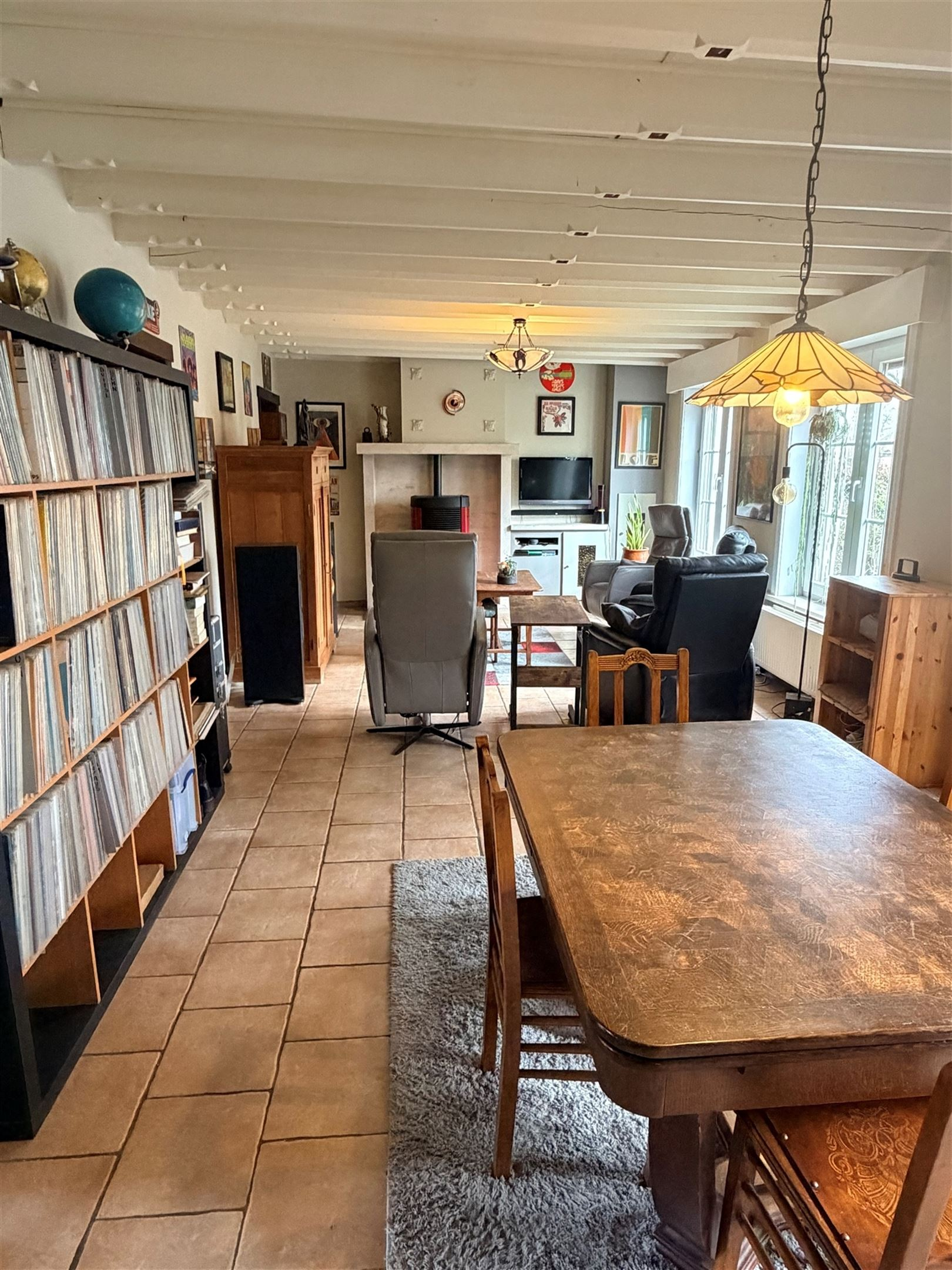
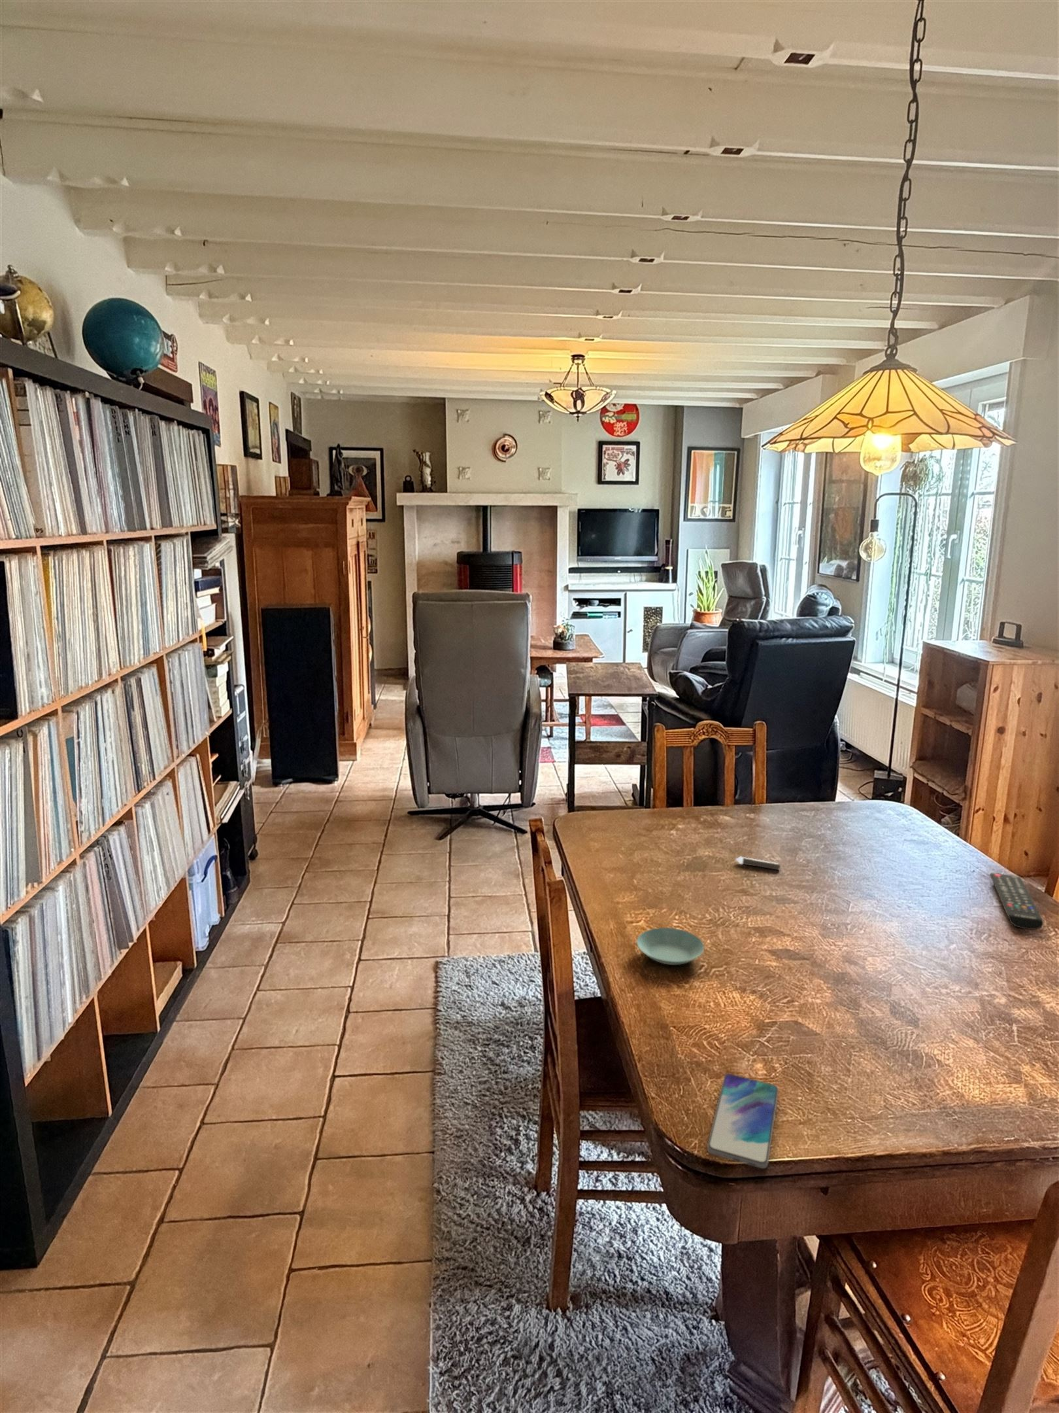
+ smartphone [706,1073,779,1169]
+ remote control [989,872,1043,930]
+ candle [735,856,781,871]
+ saucer [636,927,704,966]
